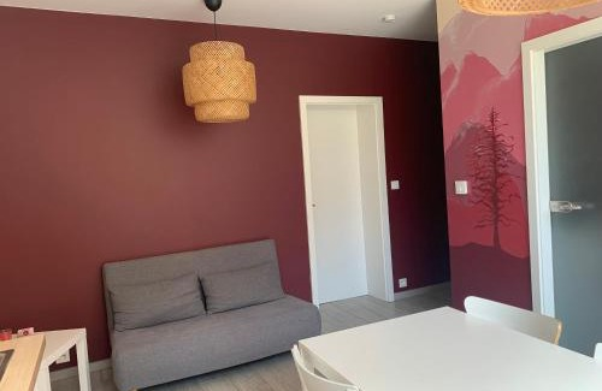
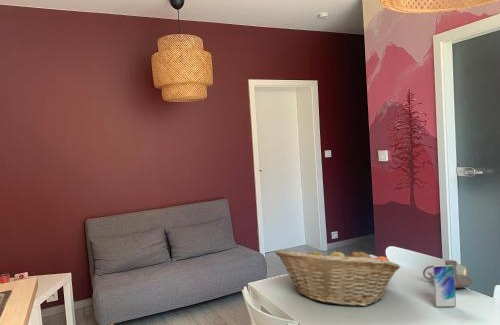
+ smartphone [432,264,457,308]
+ candle holder [422,259,473,289]
+ fruit basket [274,244,401,307]
